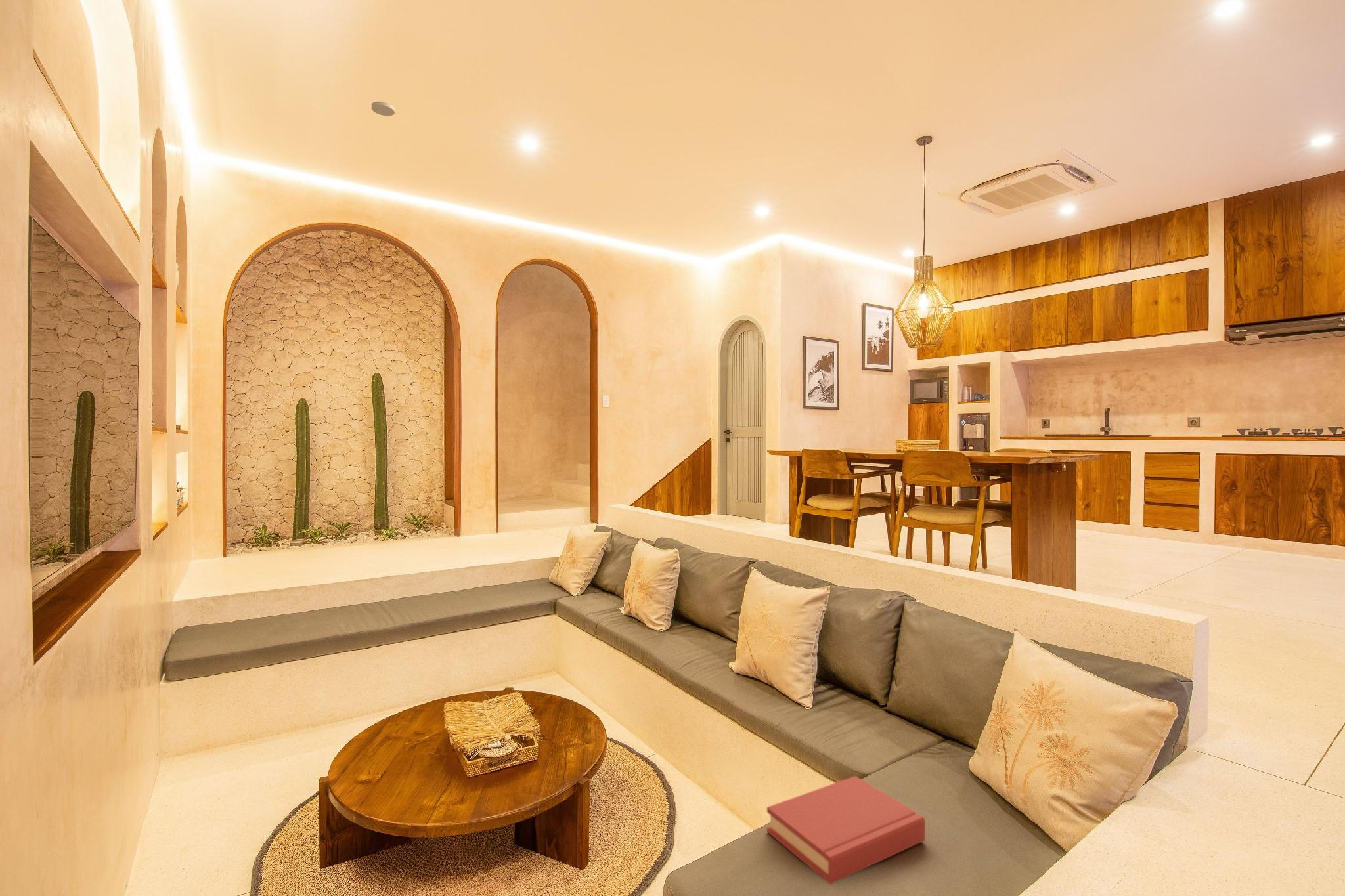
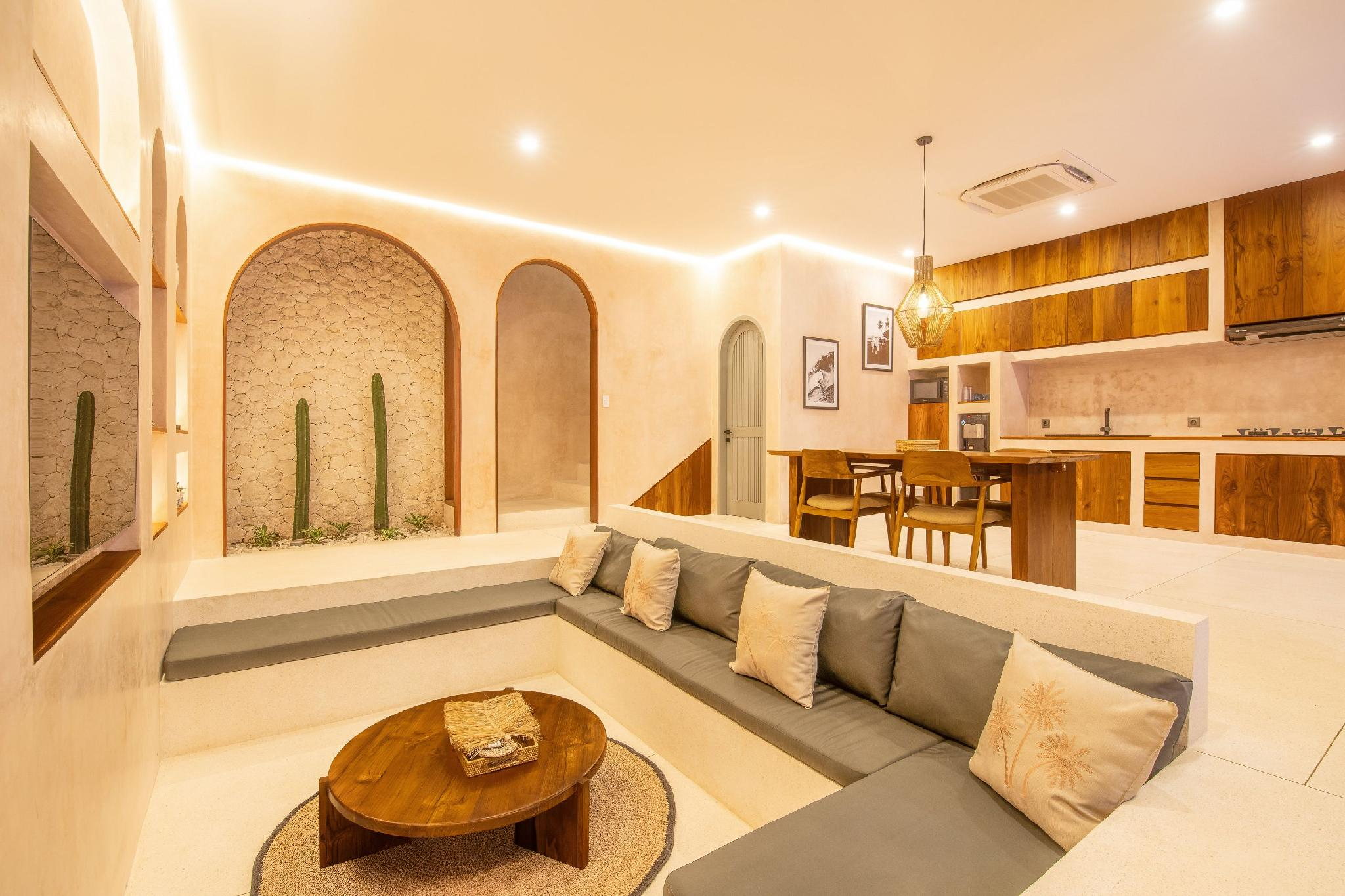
- smoke detector [371,101,395,116]
- hardback book [766,775,926,885]
